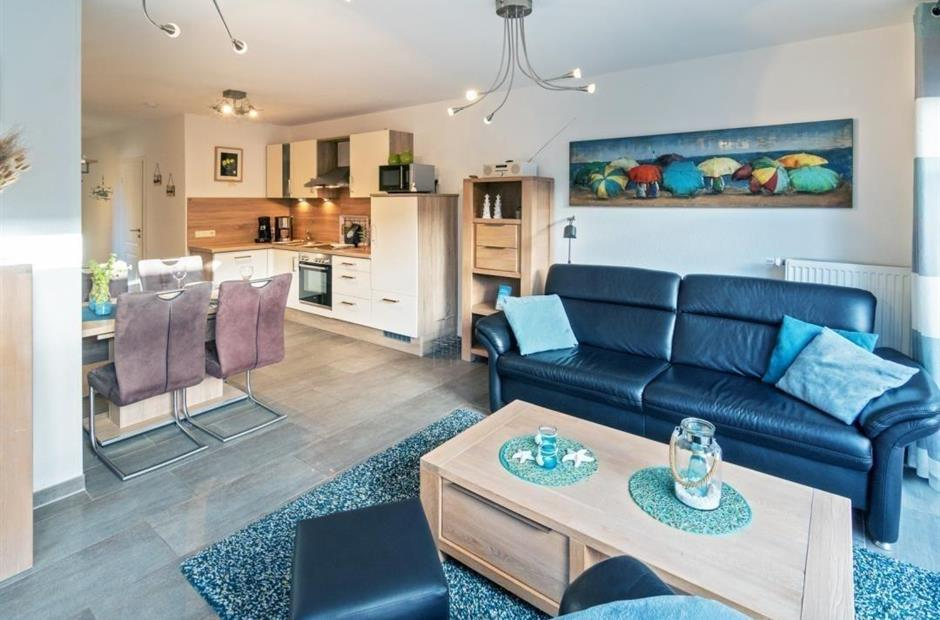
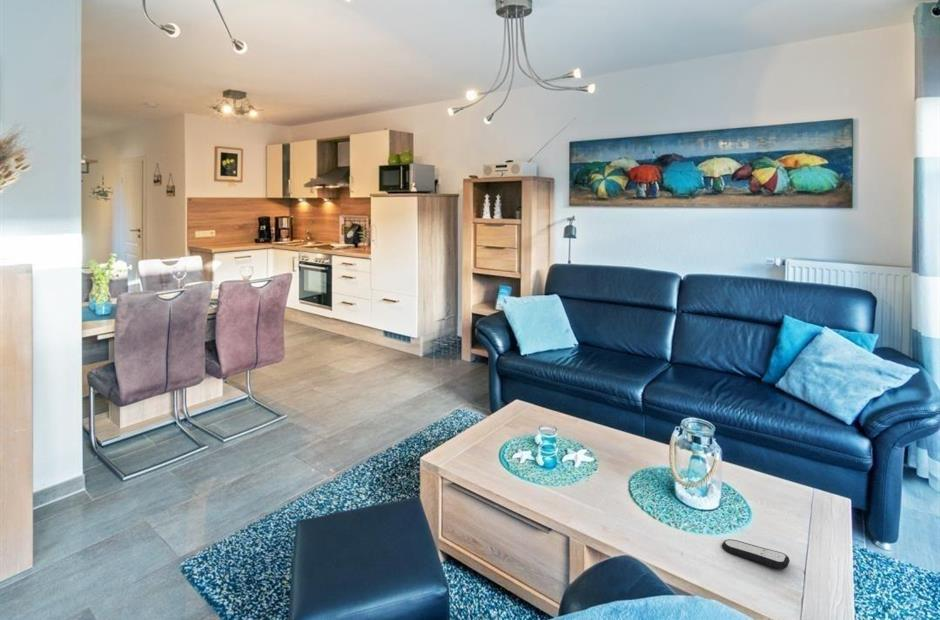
+ remote control [721,538,791,570]
